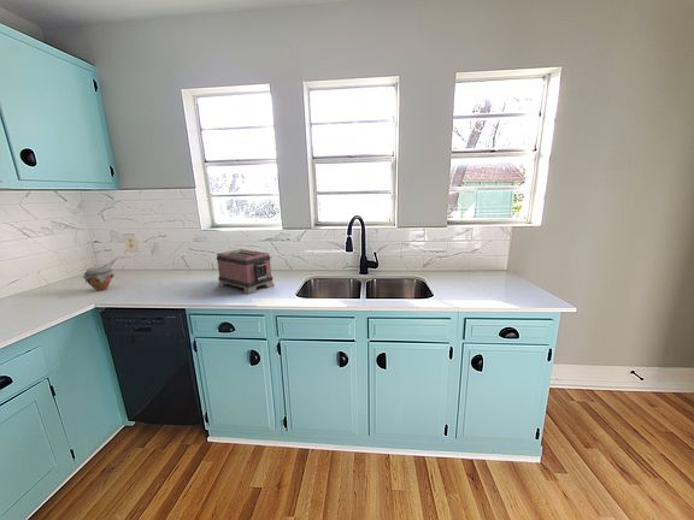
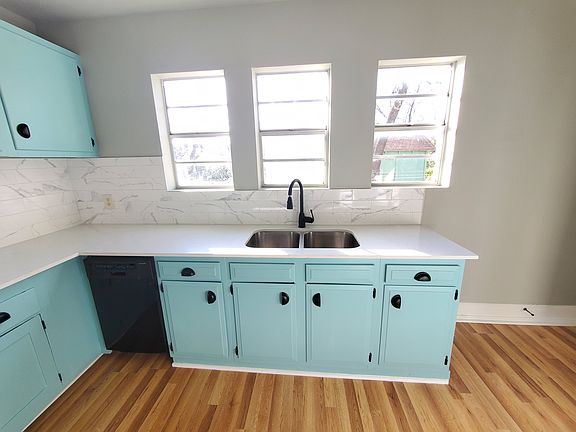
- jar [82,266,114,291]
- toaster [216,248,276,295]
